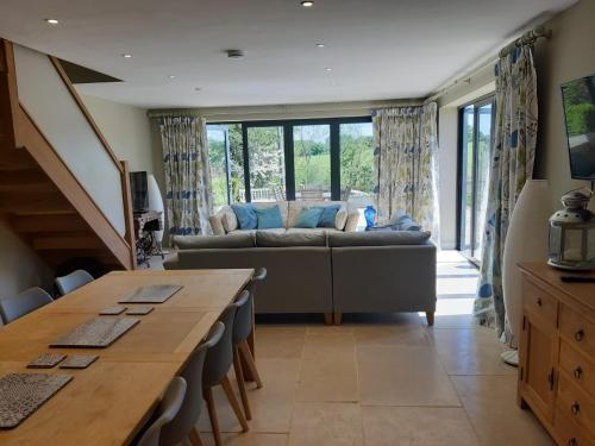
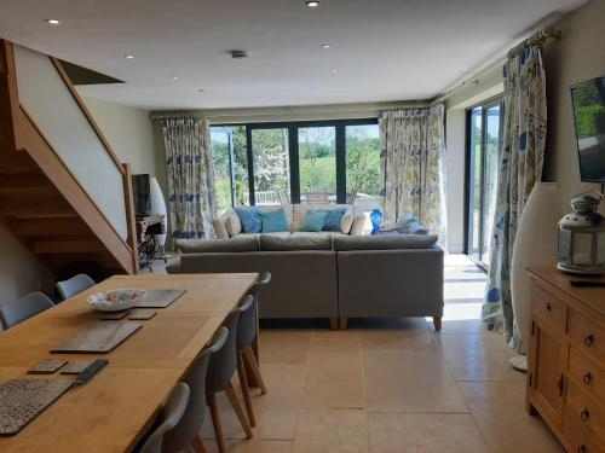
+ decorative bowl [85,286,148,312]
+ remote control [75,358,110,384]
